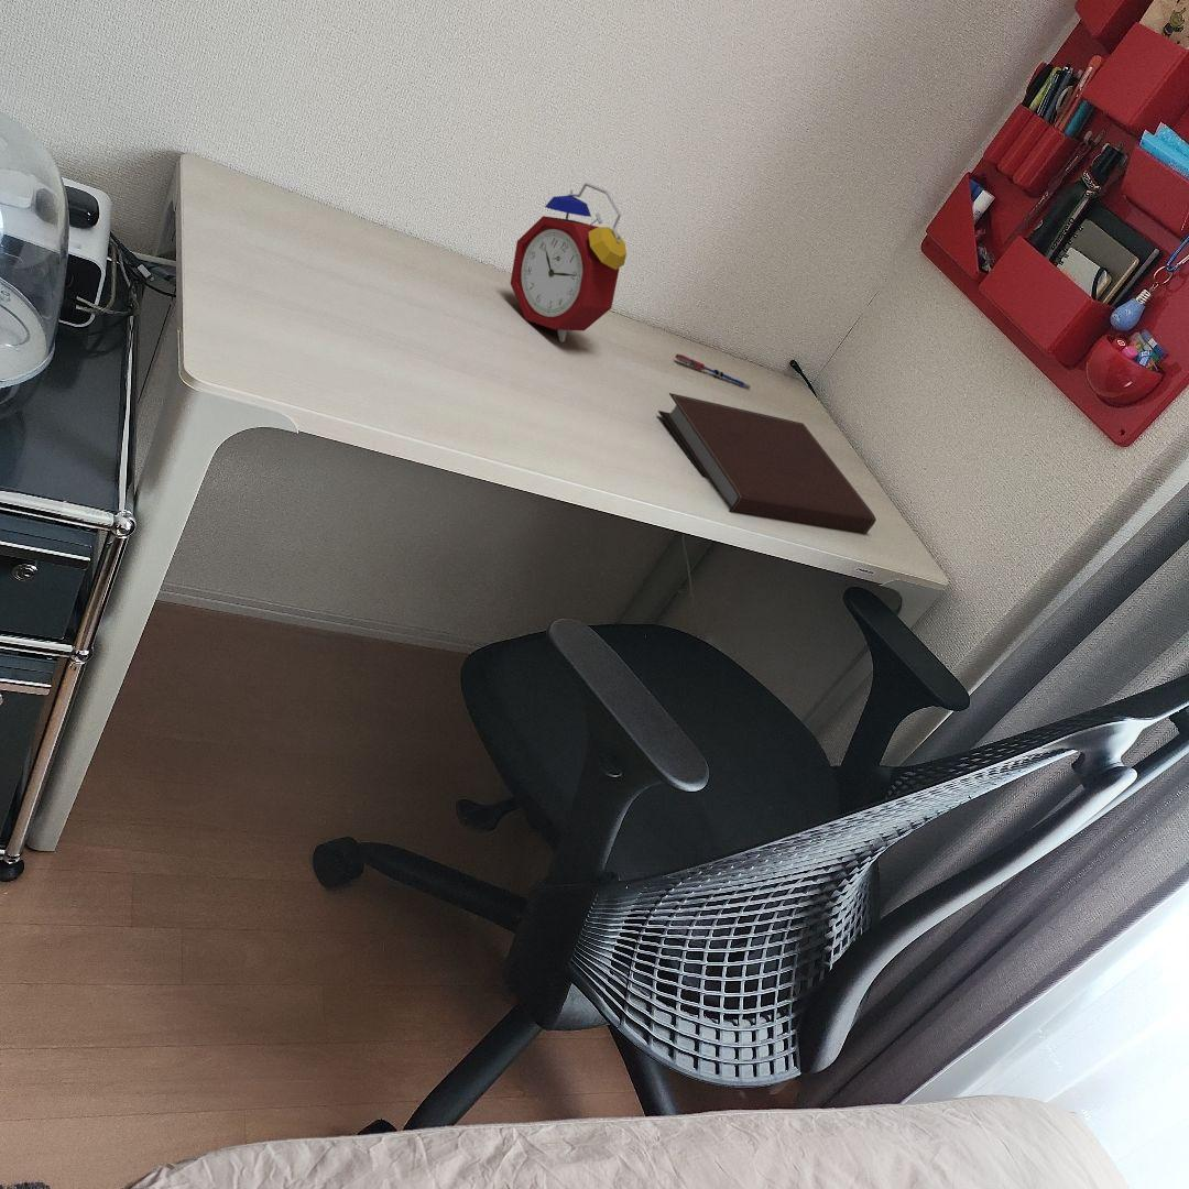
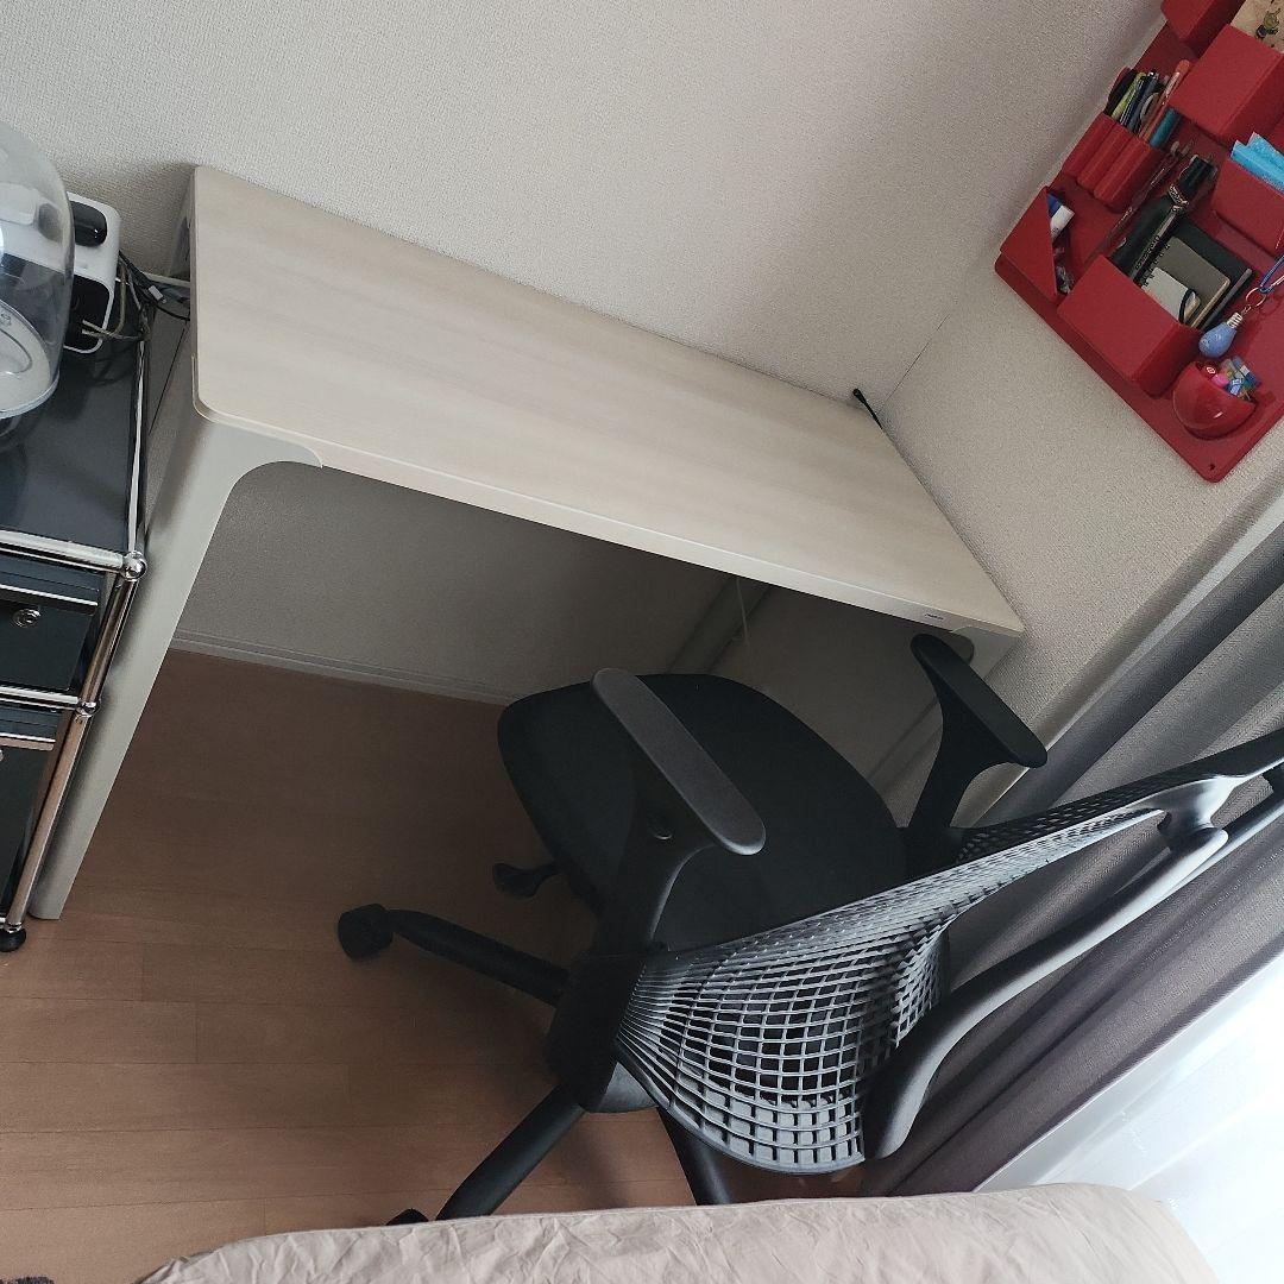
- alarm clock [510,181,628,343]
- notebook [657,392,877,535]
- pen [675,353,751,390]
